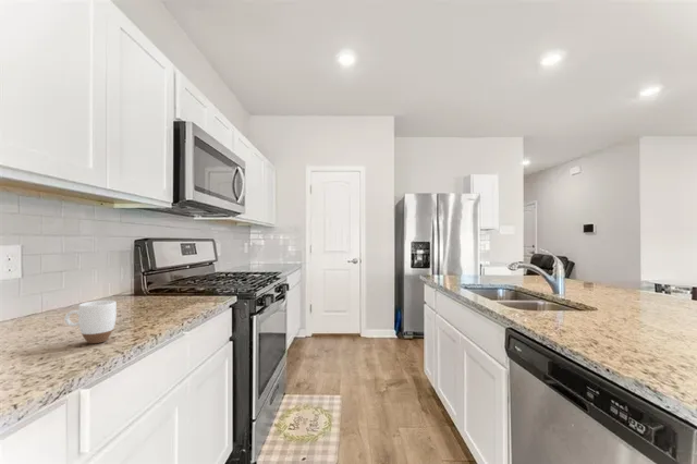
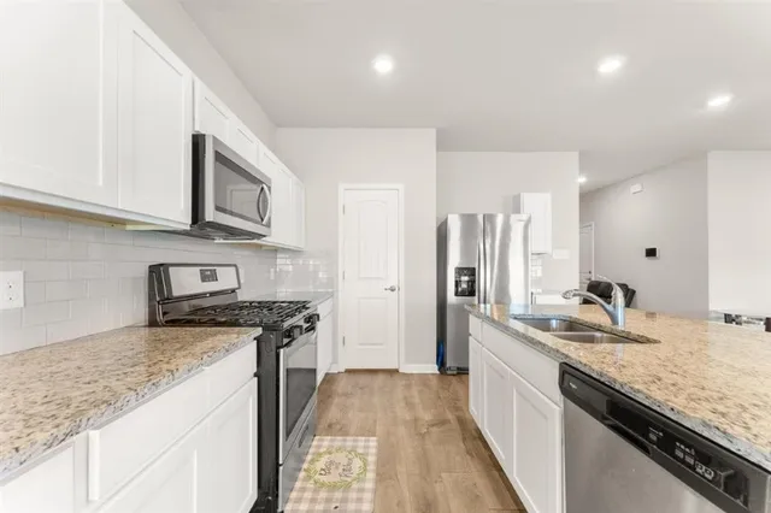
- mug [63,300,118,344]
